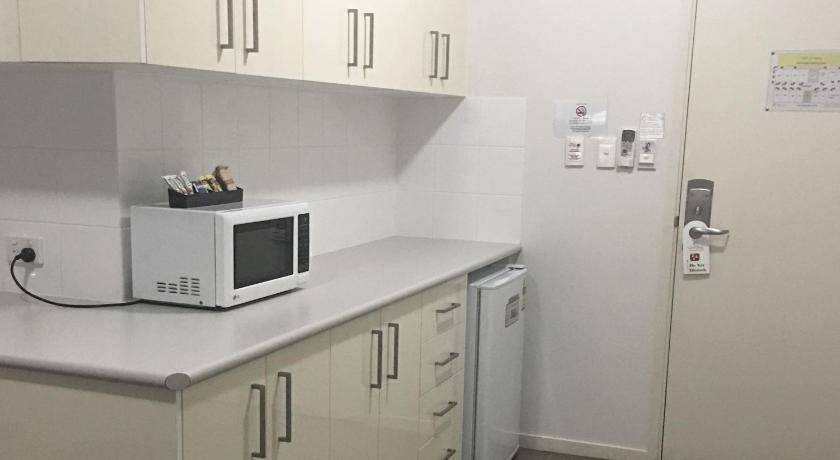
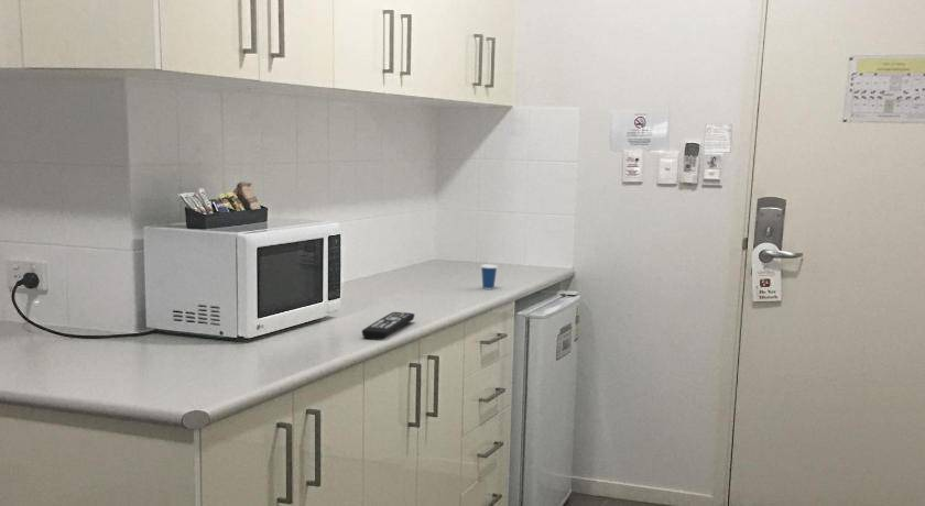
+ cup [479,254,499,290]
+ remote control [361,311,415,341]
